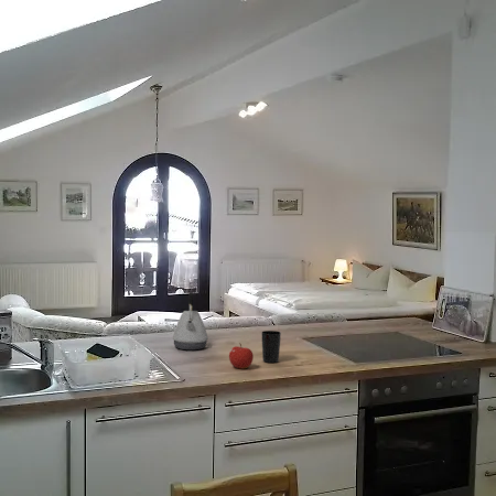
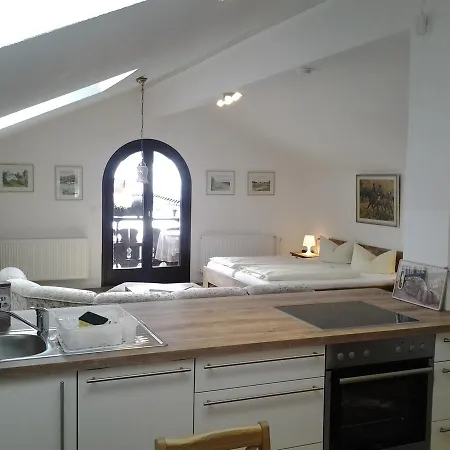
- cup [260,330,282,364]
- fruit [228,342,255,370]
- kettle [172,291,209,351]
